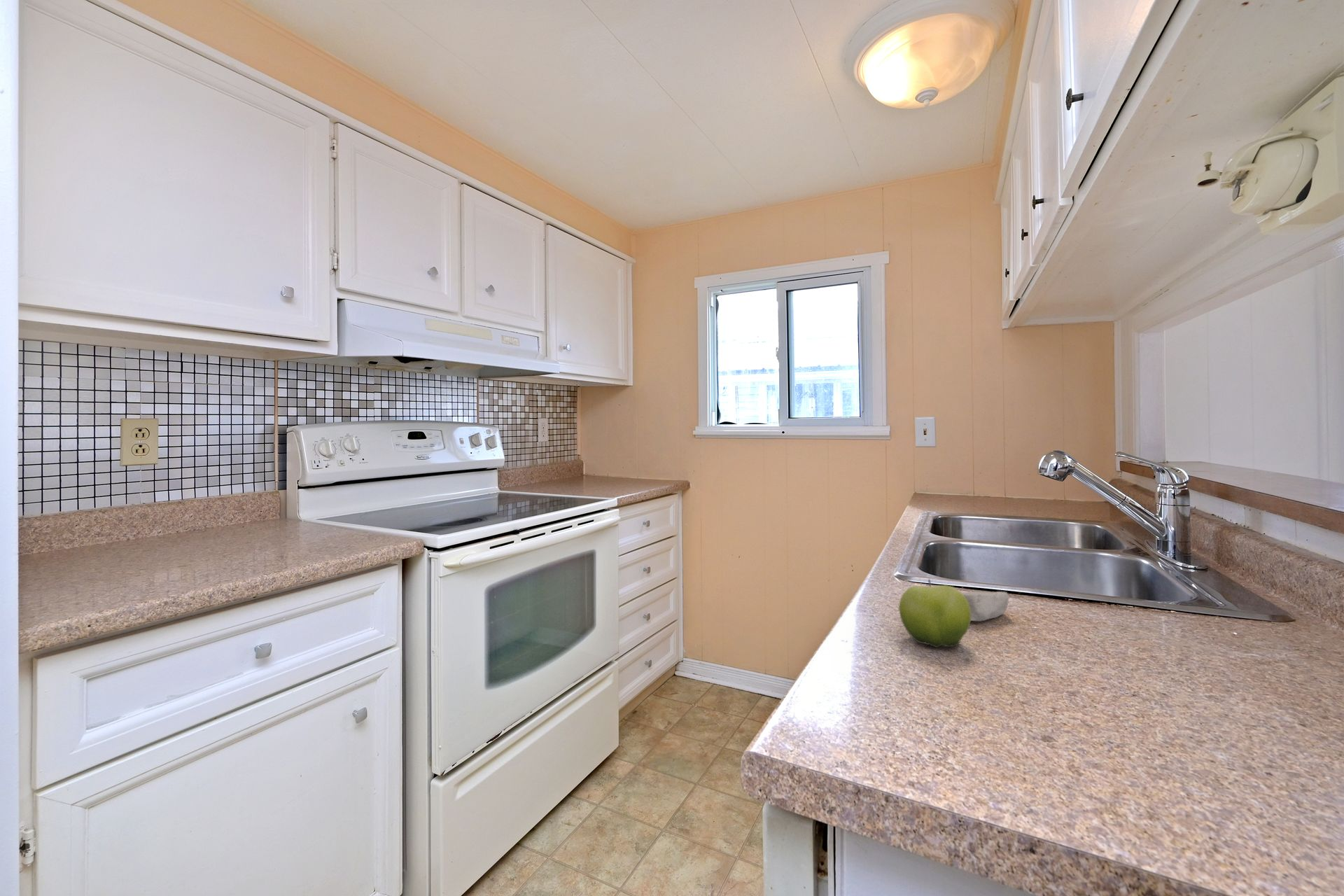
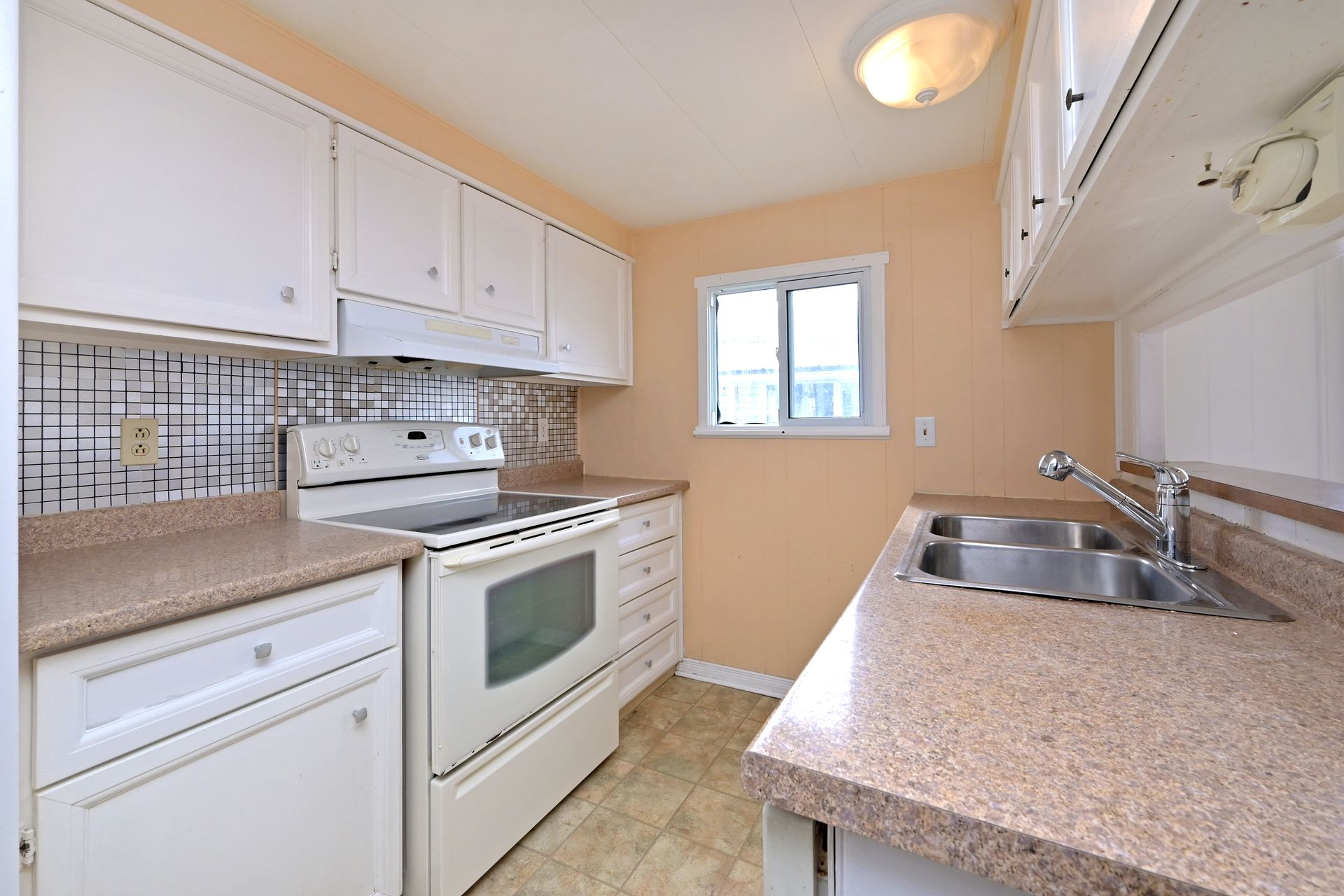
- fruit [898,578,971,648]
- soap bar [961,591,1009,622]
